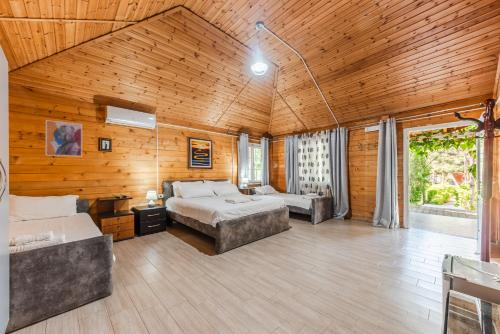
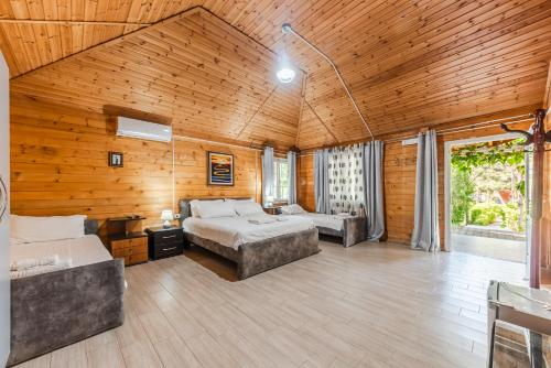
- wall art [45,119,83,157]
